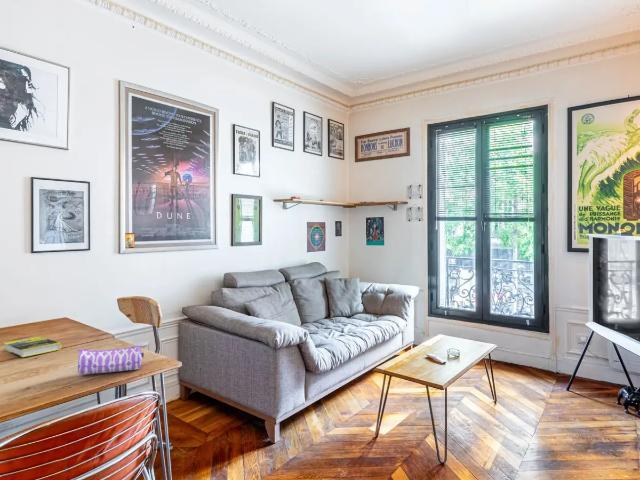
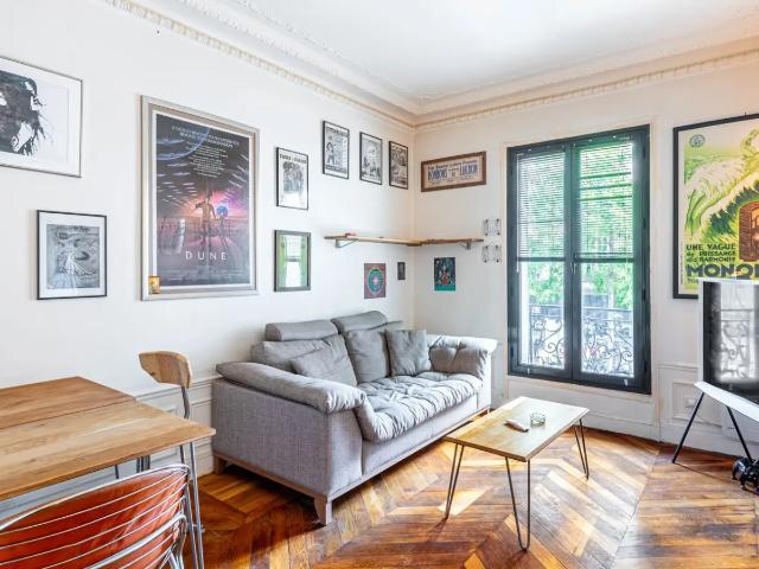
- pencil case [77,343,145,376]
- book [3,336,63,358]
